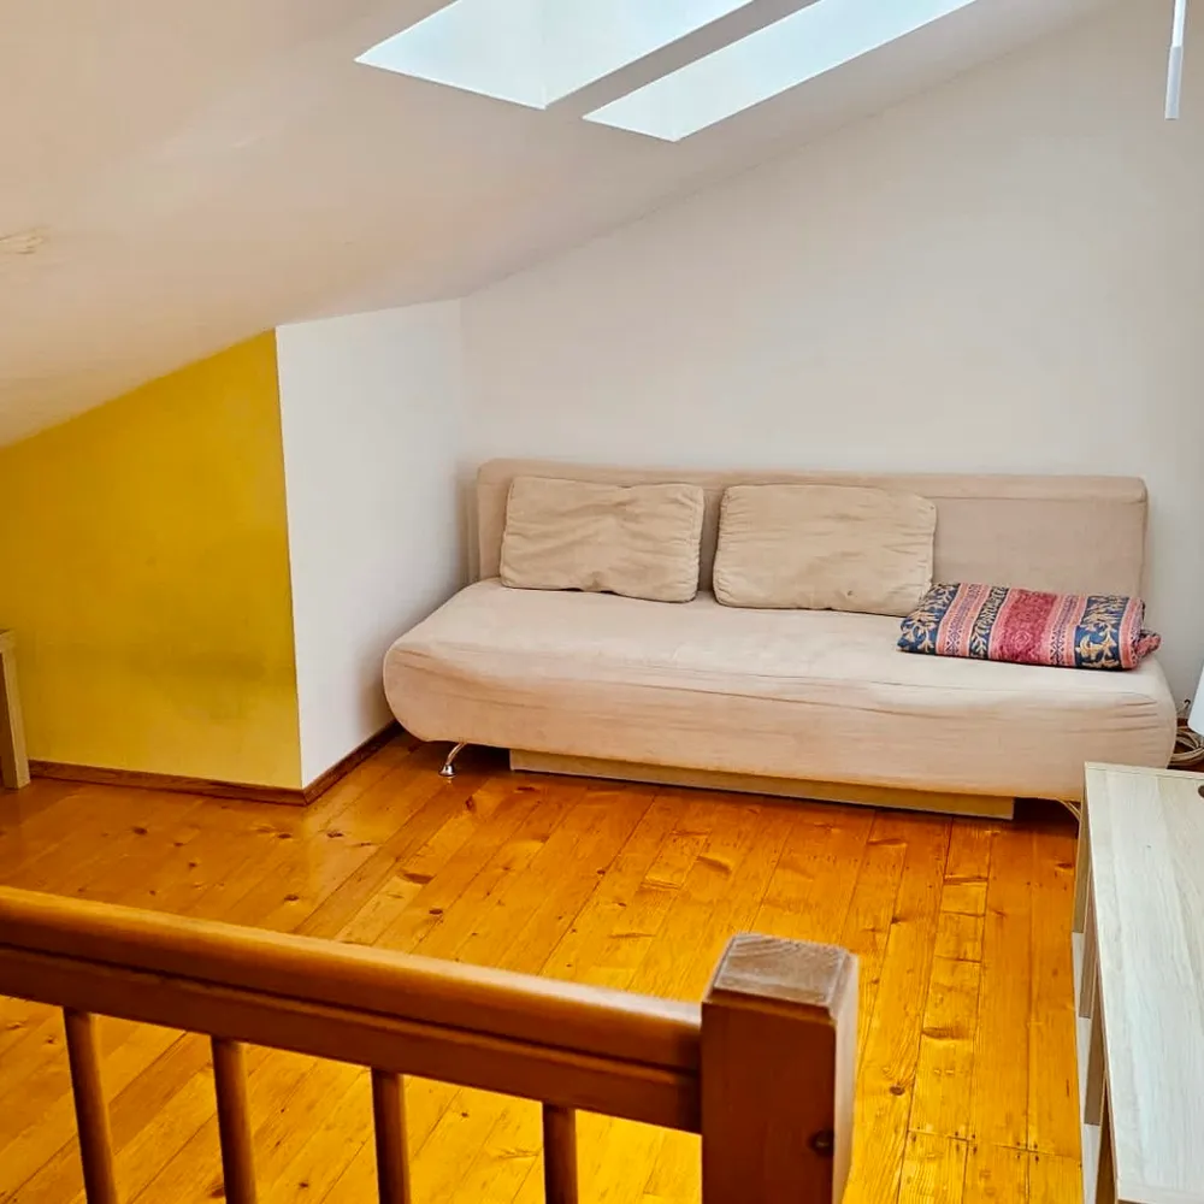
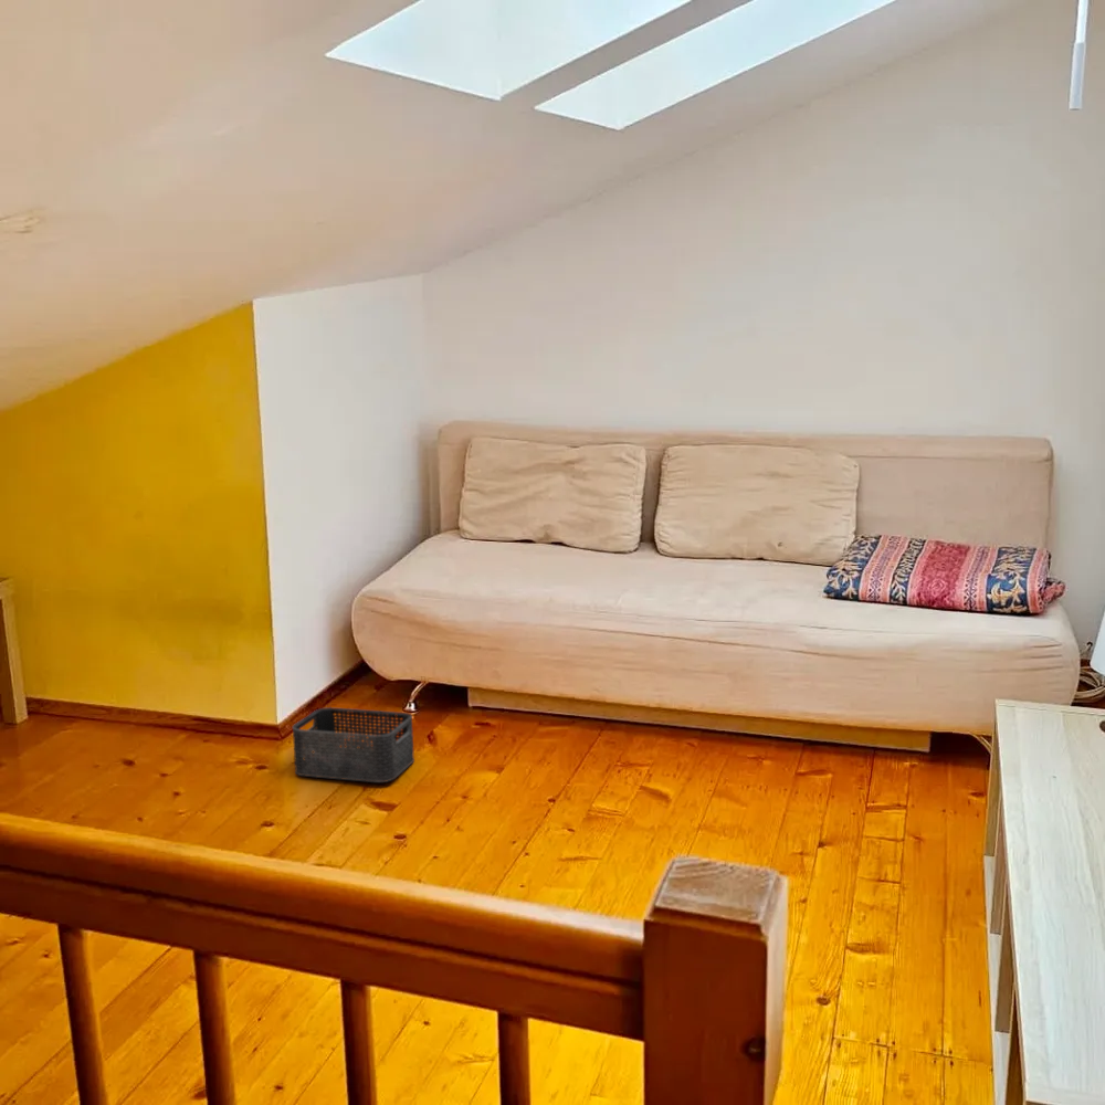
+ storage bin [292,706,415,783]
